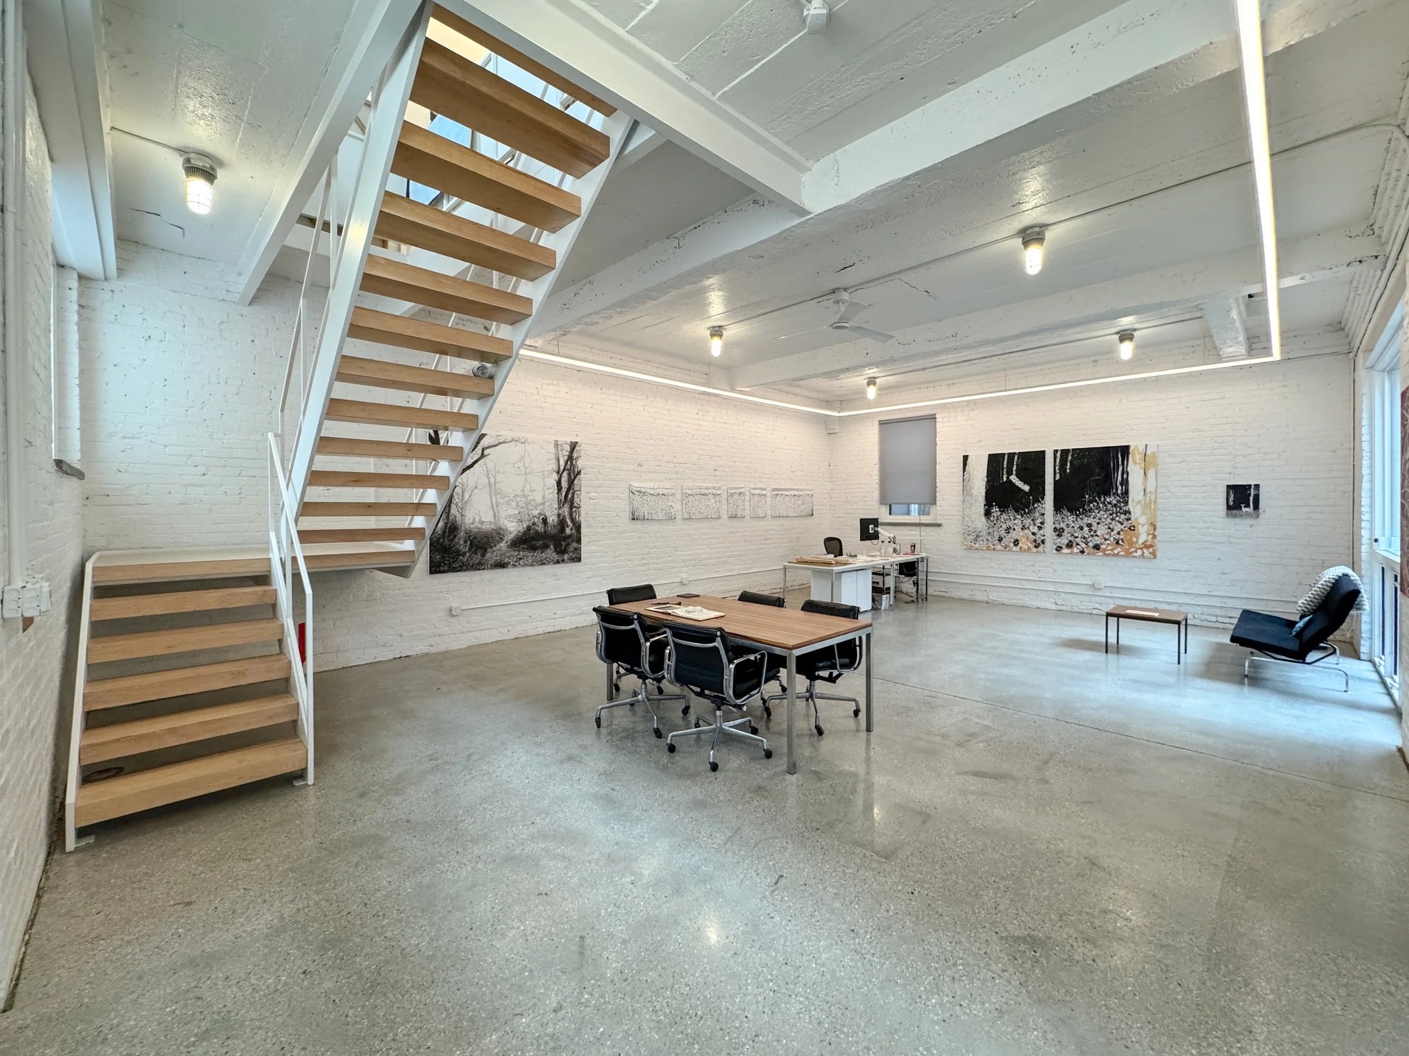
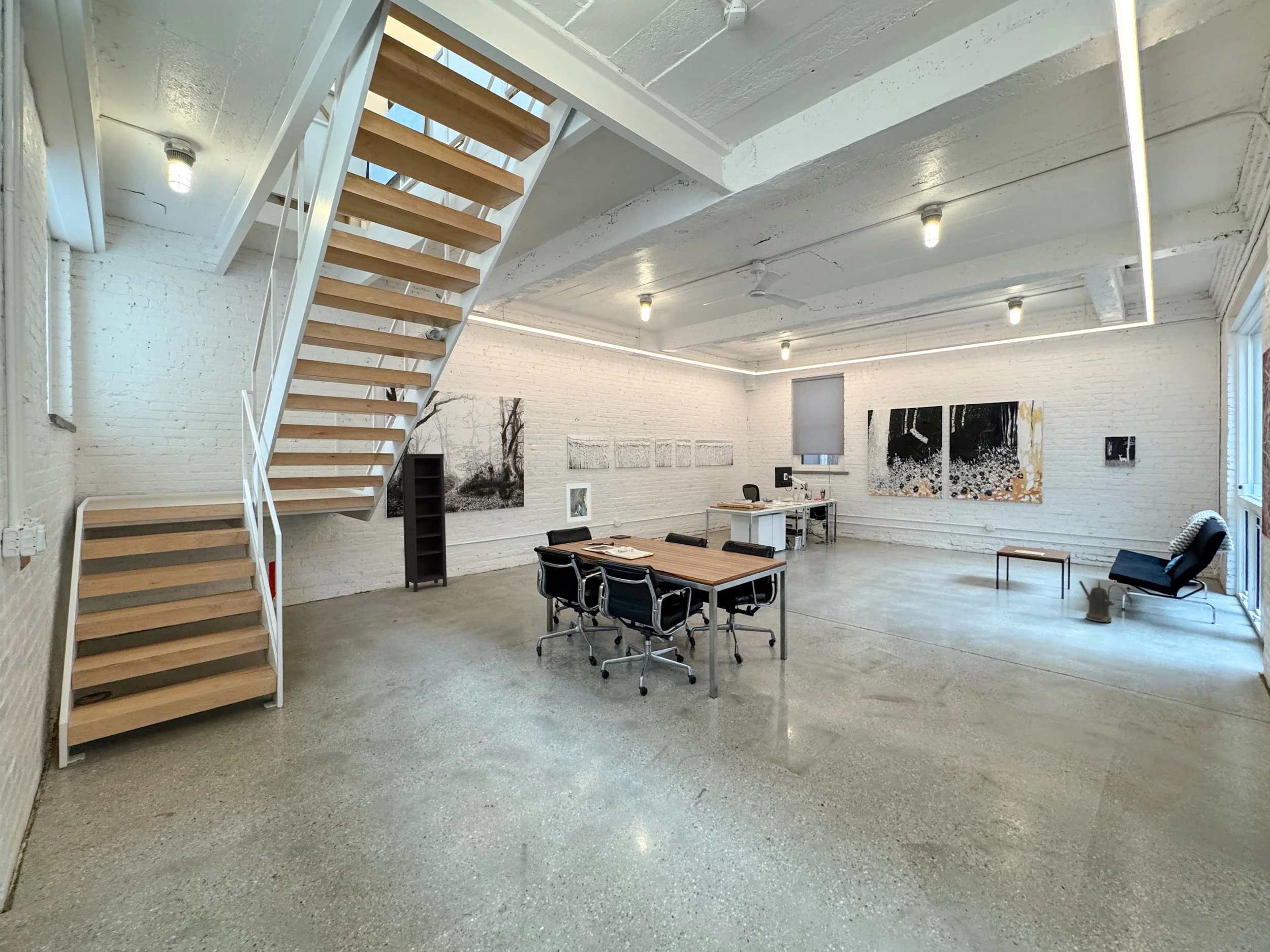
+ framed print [565,482,592,523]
+ bookcase [401,453,448,592]
+ watering can [1078,580,1133,623]
